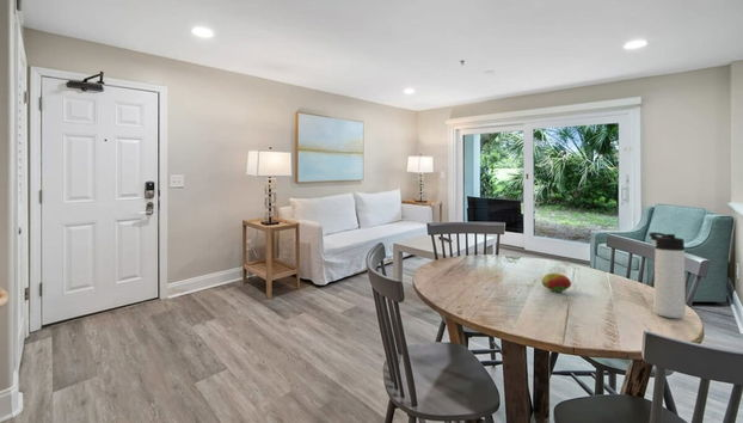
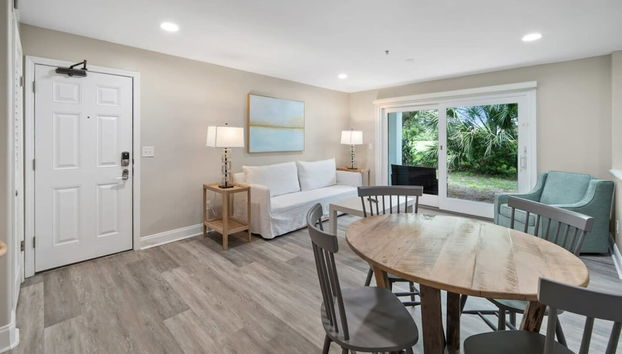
- thermos bottle [647,232,687,319]
- fruit [540,271,572,293]
